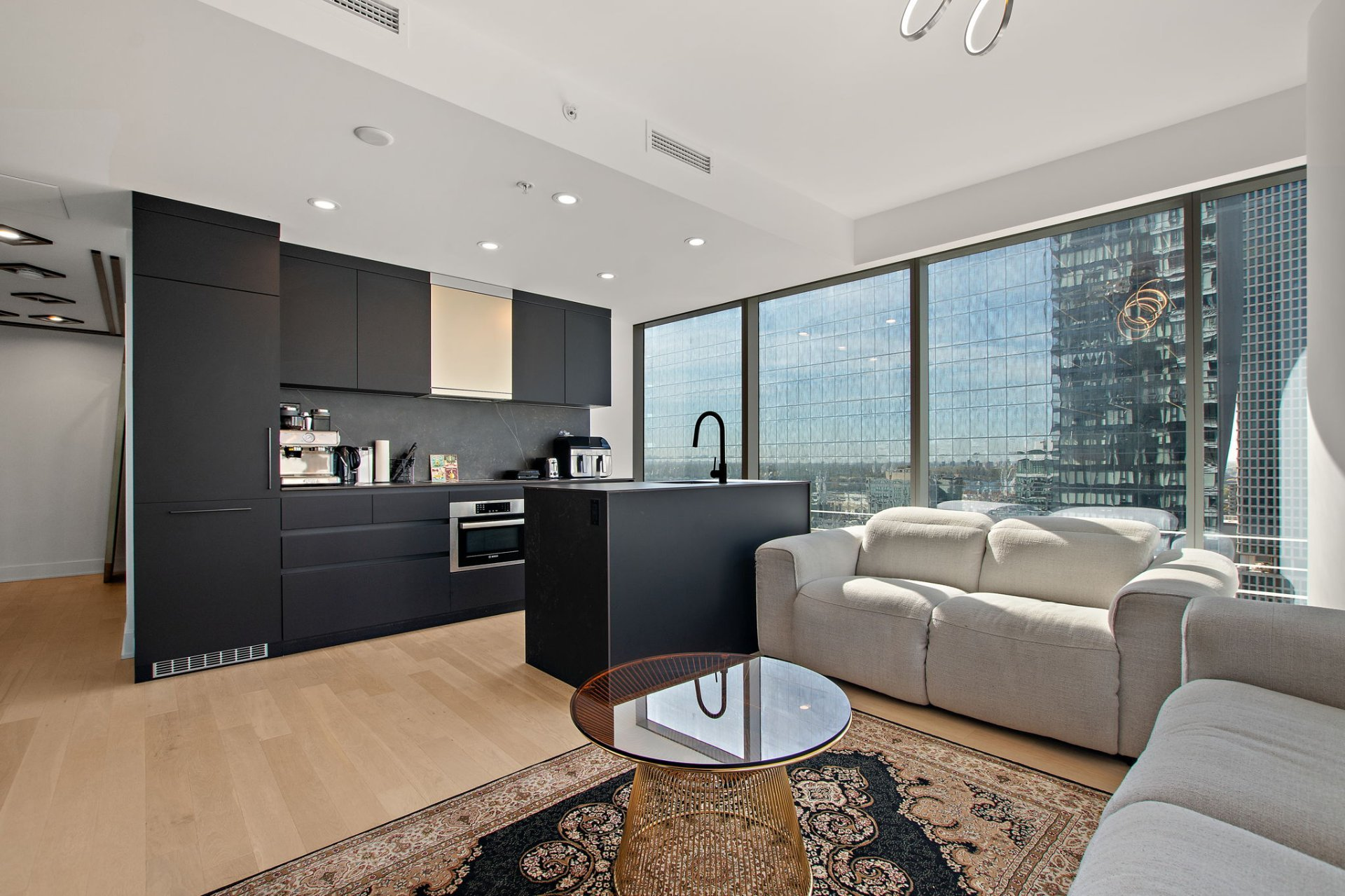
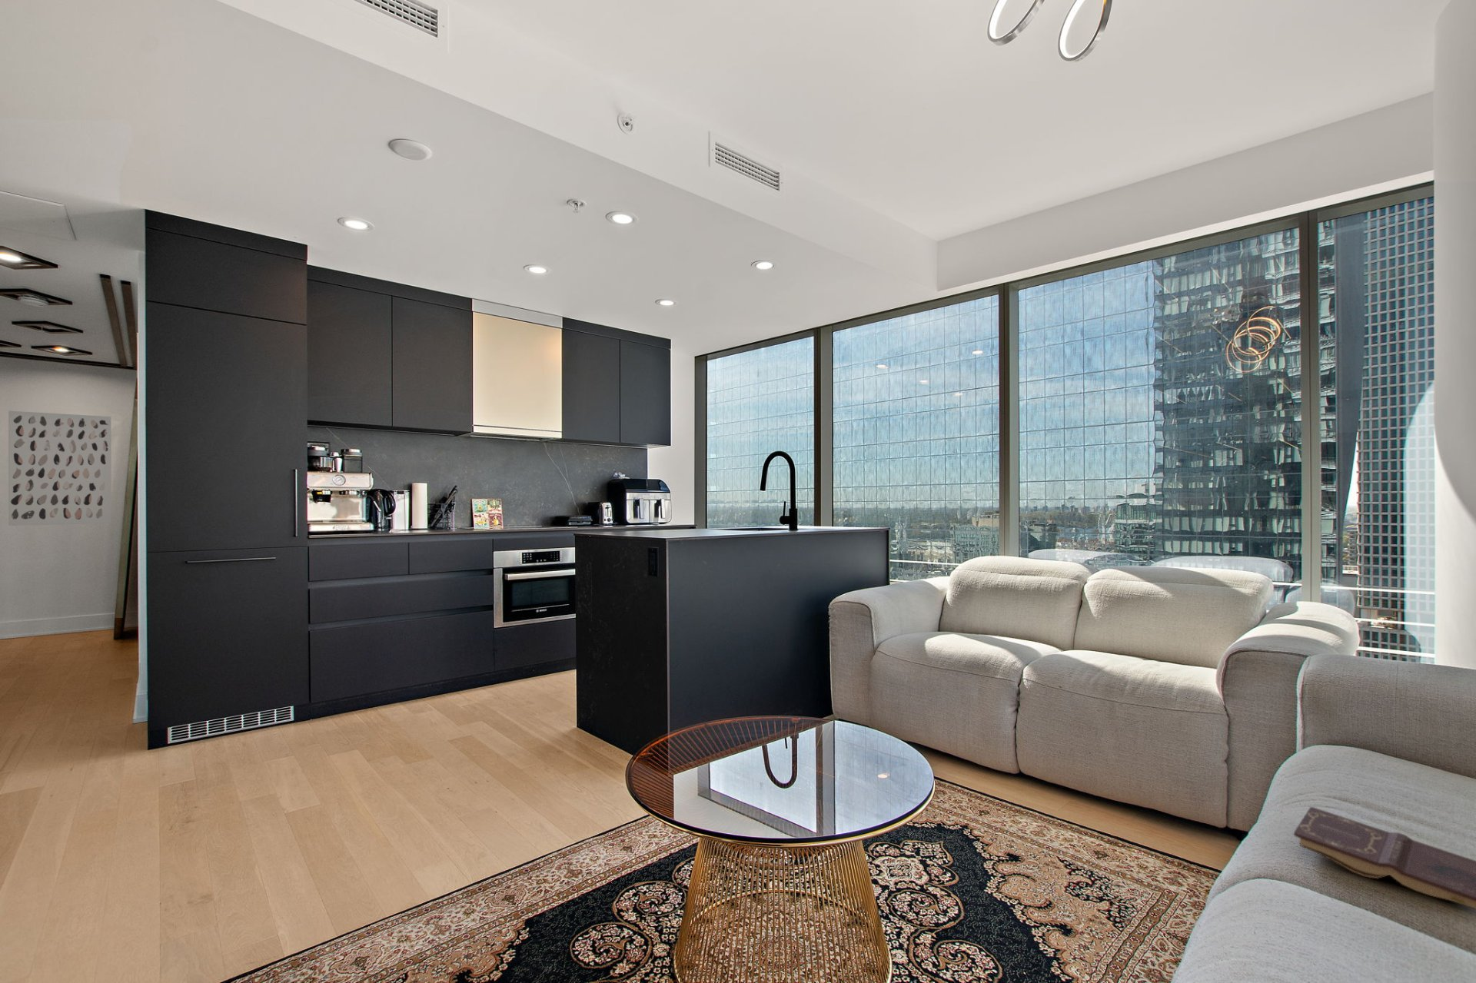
+ wall art [8,410,112,527]
+ book [1293,806,1476,909]
